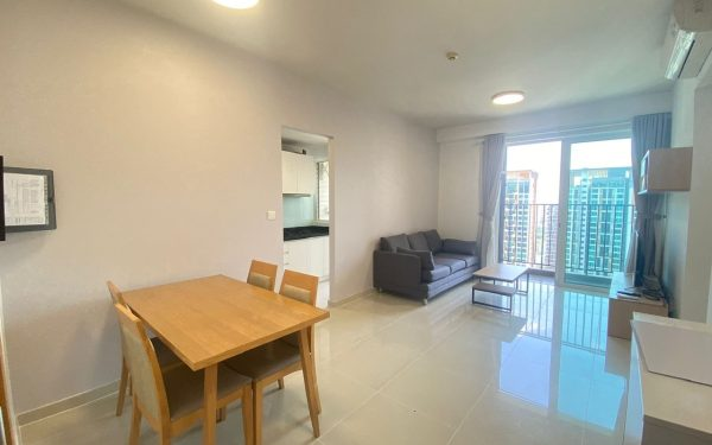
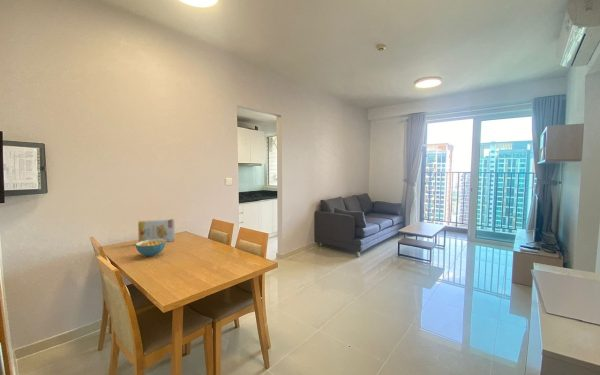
+ cereal box [137,218,176,243]
+ cereal bowl [135,239,167,257]
